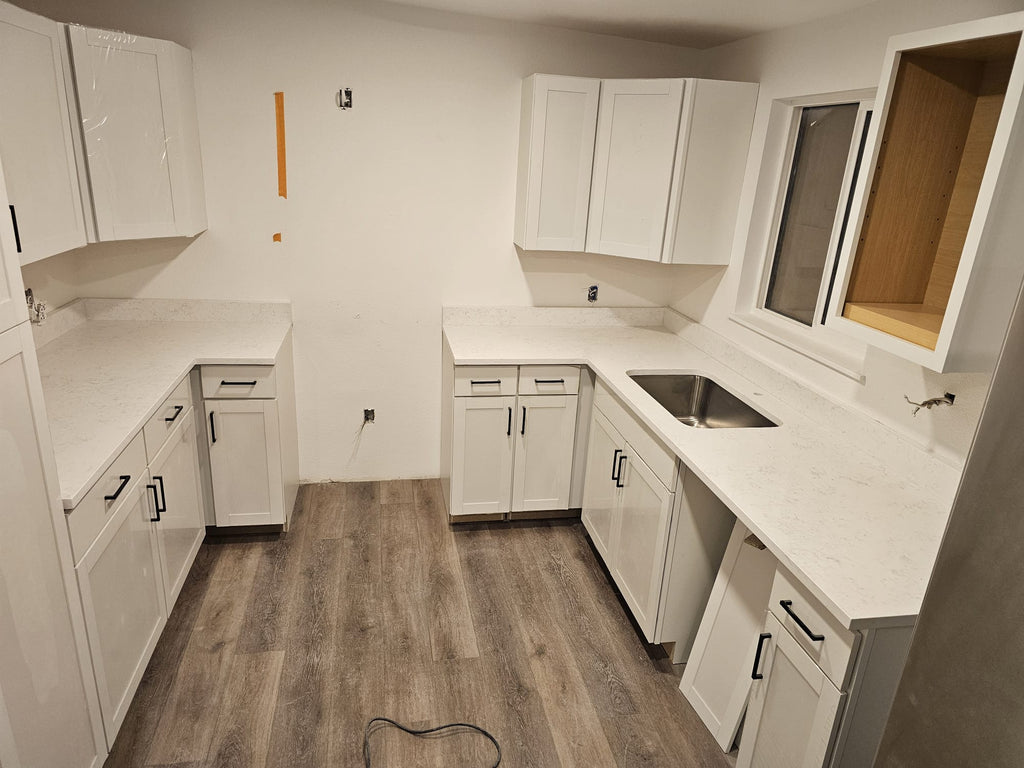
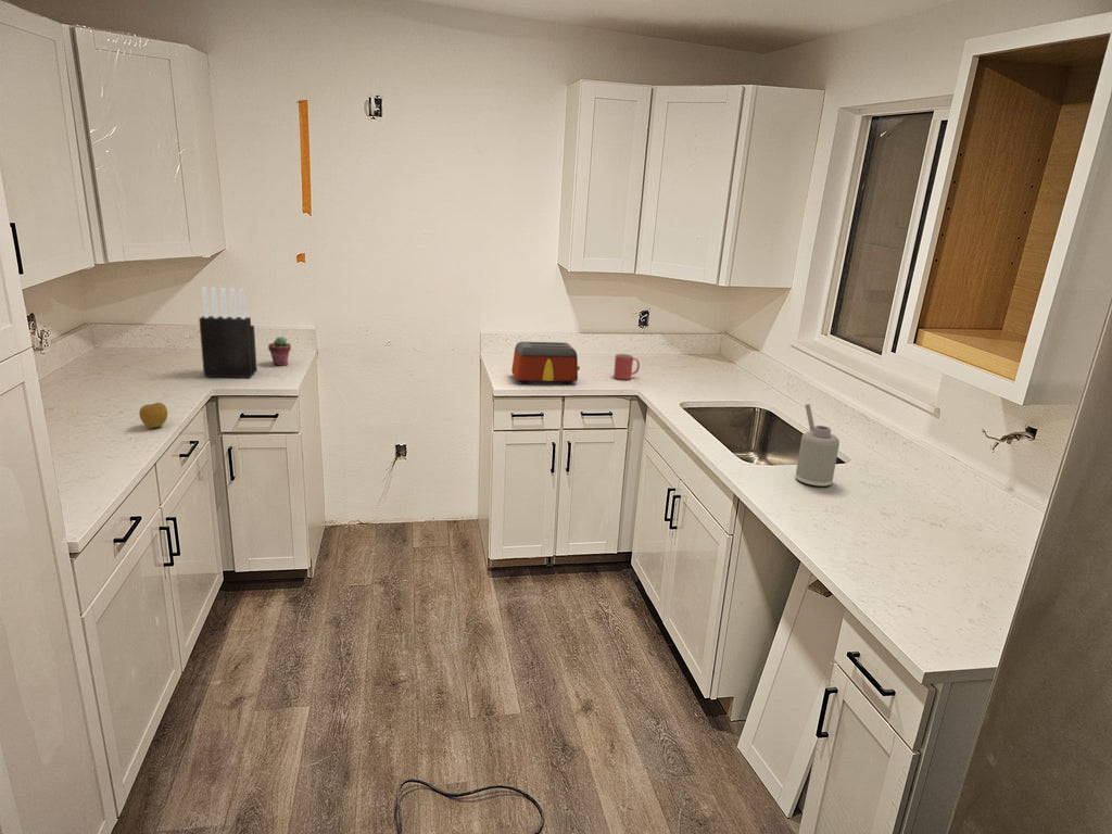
+ apple [138,402,168,429]
+ knife block [198,286,258,379]
+ potted succulent [267,336,292,367]
+ toaster [510,341,581,386]
+ soap dispenser [794,403,841,488]
+ mug [612,353,641,380]
